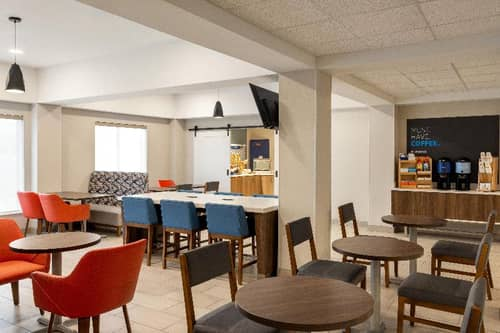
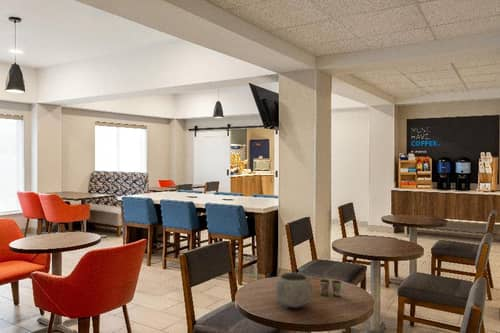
+ cup [318,279,343,298]
+ bowl [275,272,313,309]
